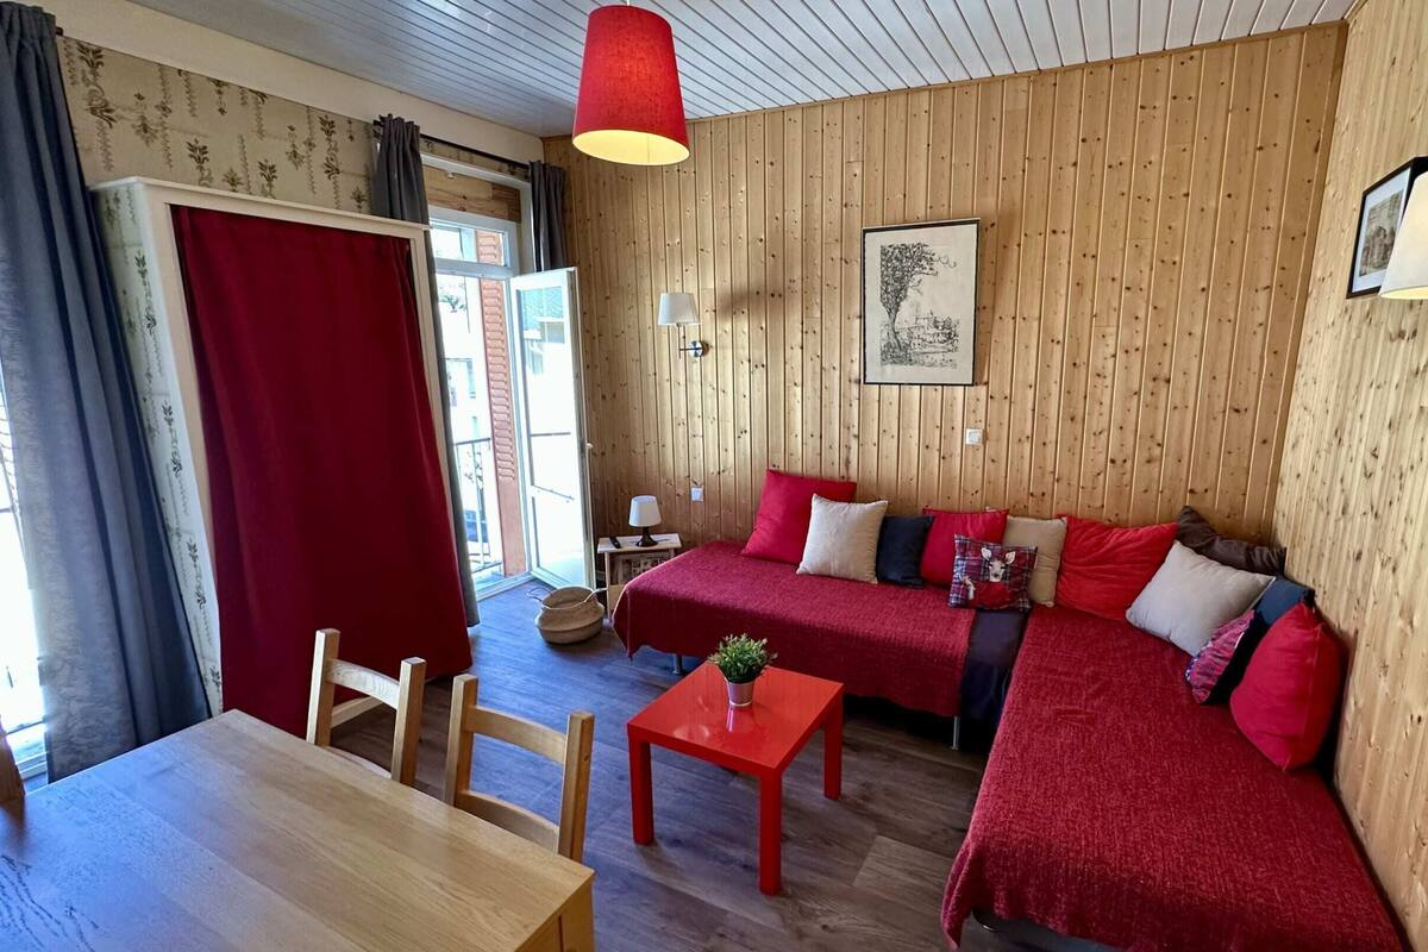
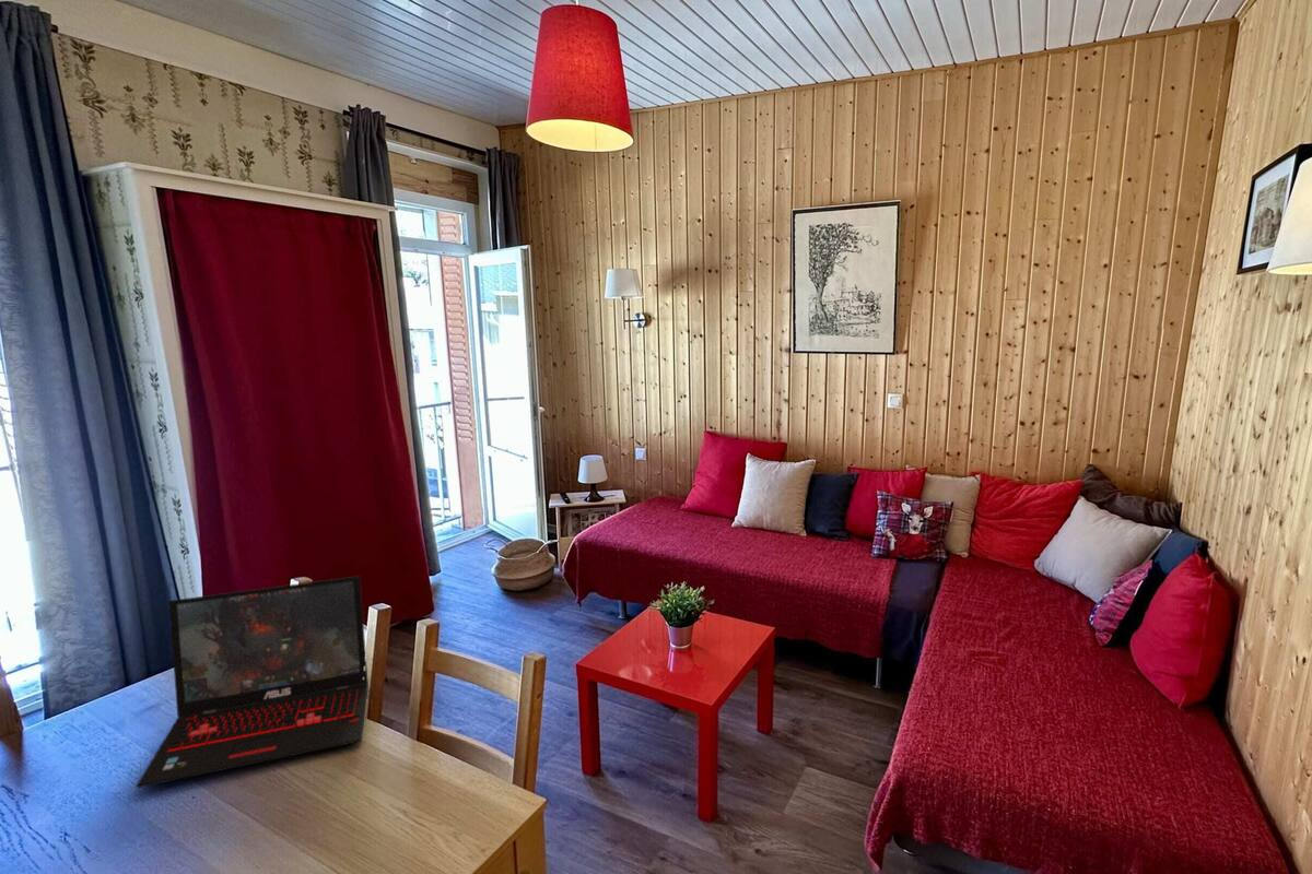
+ laptop [136,575,370,789]
